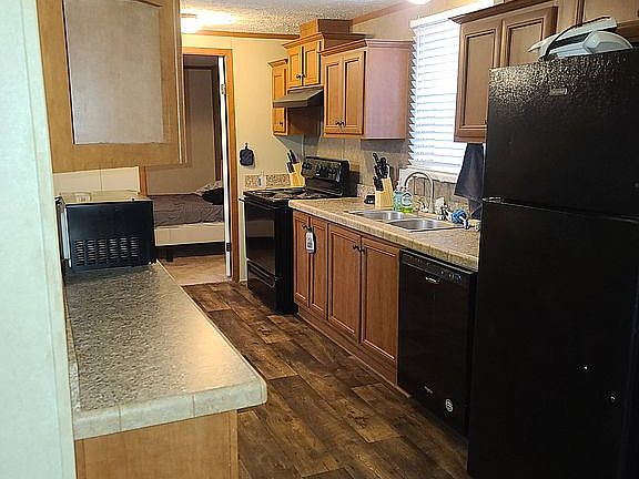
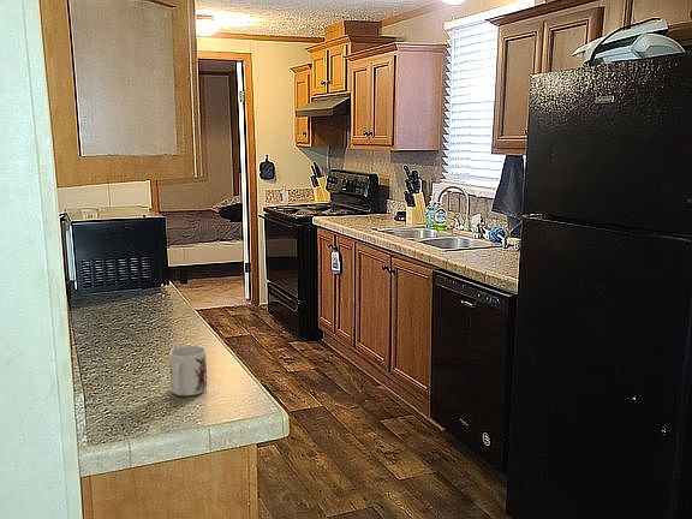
+ mug [168,345,208,396]
